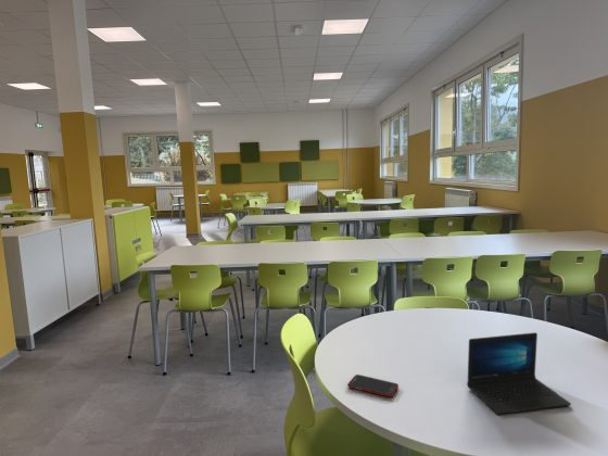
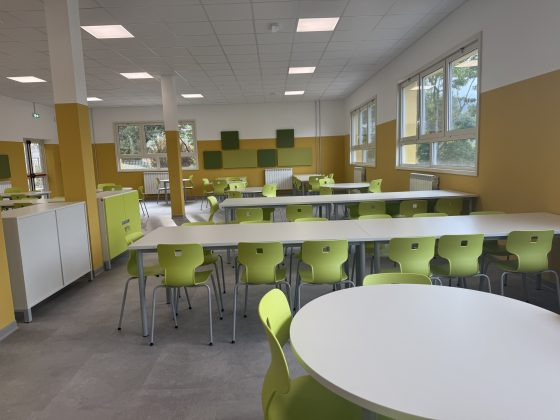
- cell phone [346,373,400,398]
- laptop [466,331,572,416]
